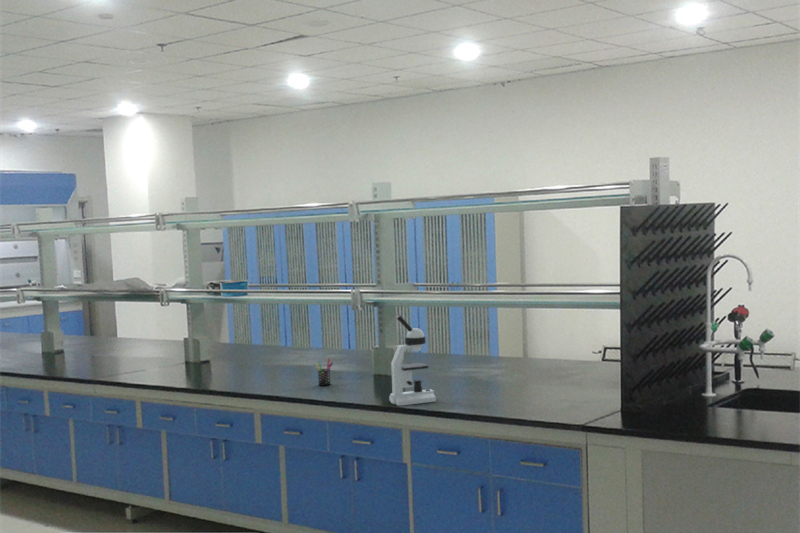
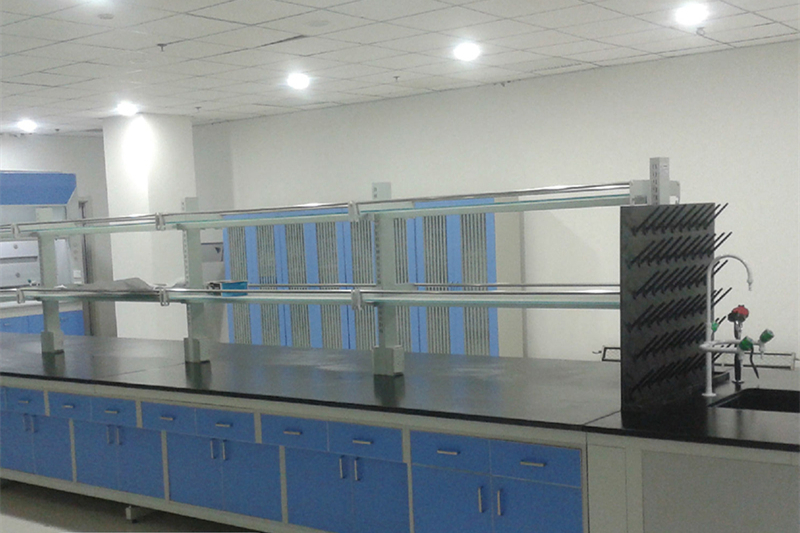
- microscope [388,314,437,407]
- pen holder [314,358,334,387]
